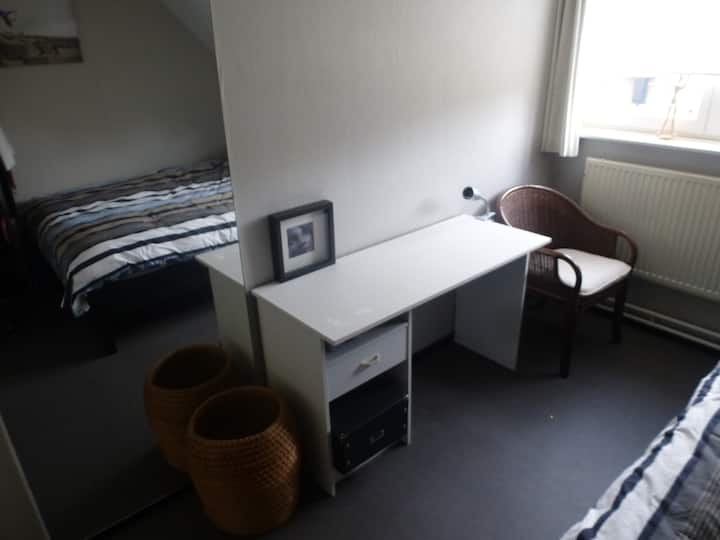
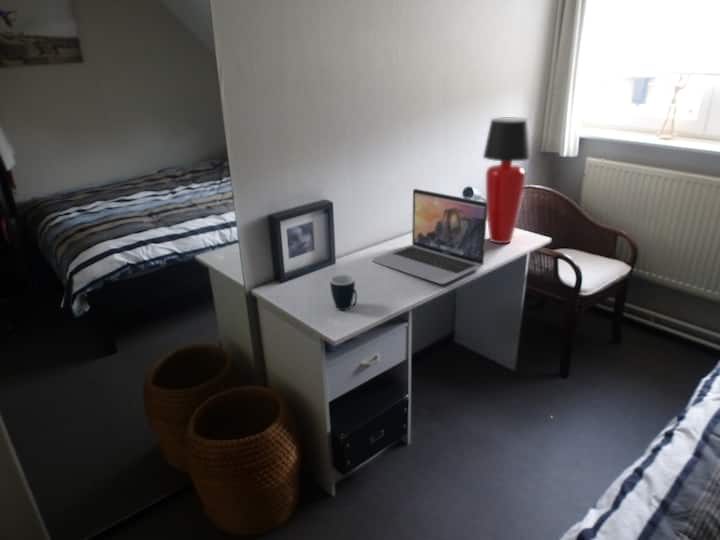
+ laptop [371,188,488,285]
+ table lamp [482,117,532,245]
+ mug [329,274,358,311]
